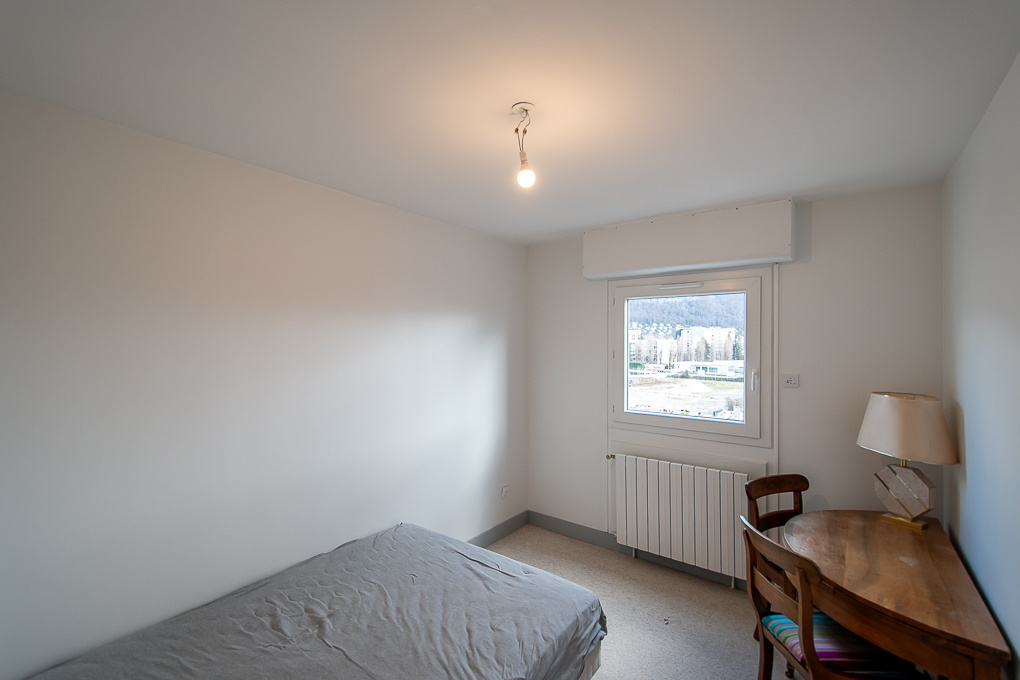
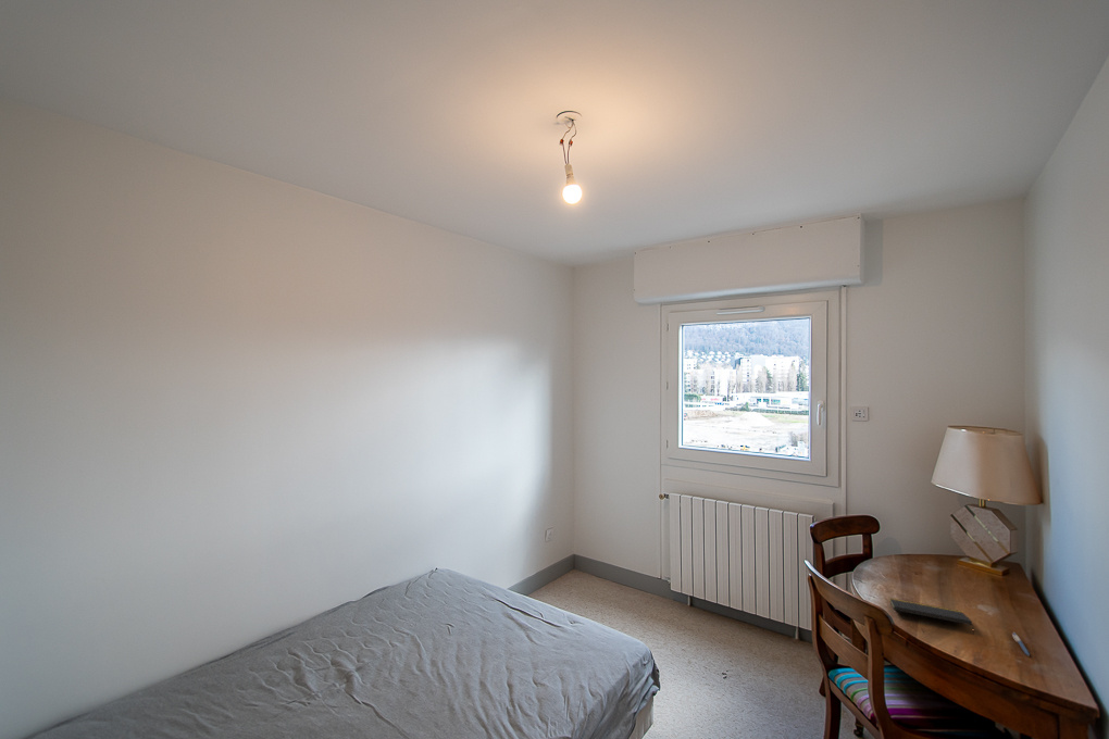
+ notepad [888,597,975,635]
+ pen [1011,631,1031,657]
